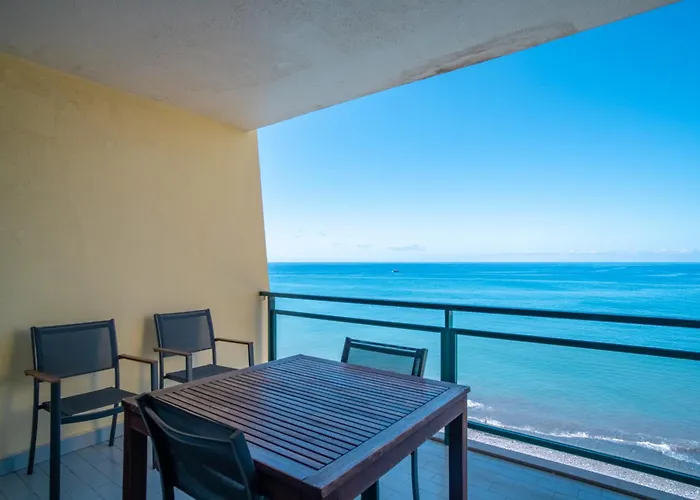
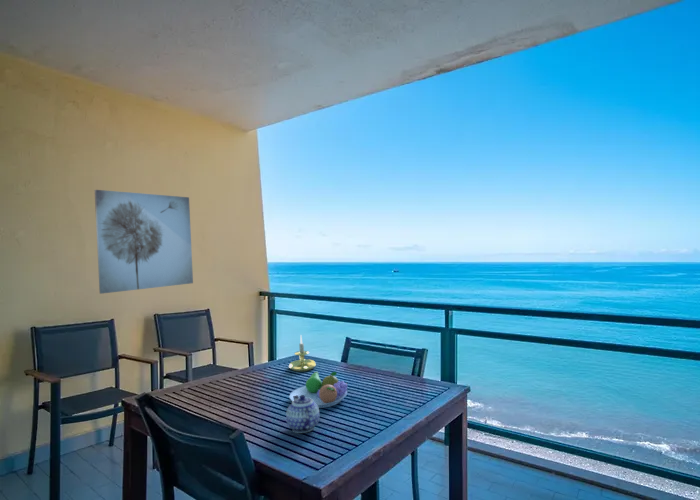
+ teapot [285,395,320,434]
+ candle holder [288,335,317,373]
+ wall art [94,189,194,295]
+ fruit bowl [288,371,348,409]
